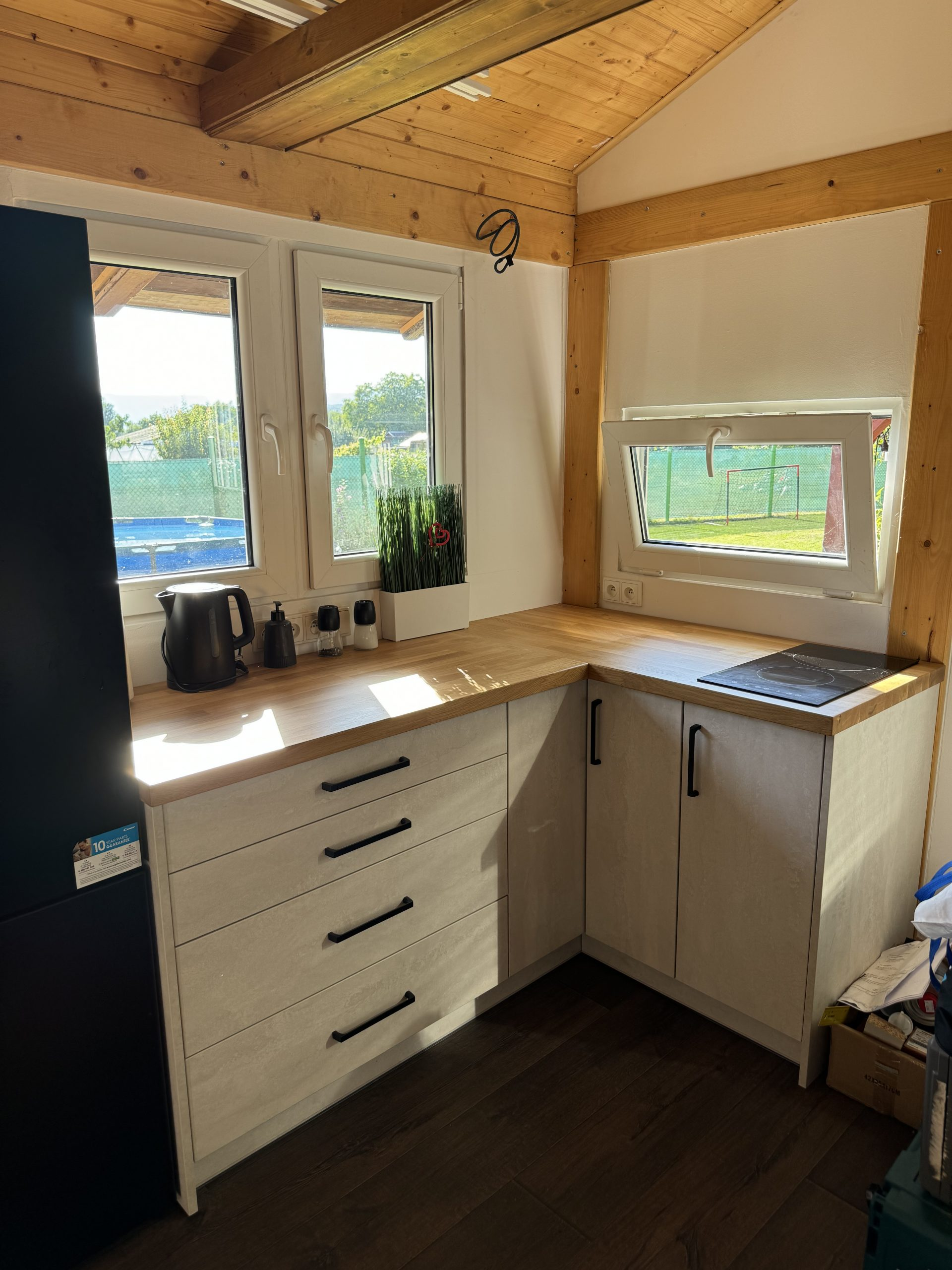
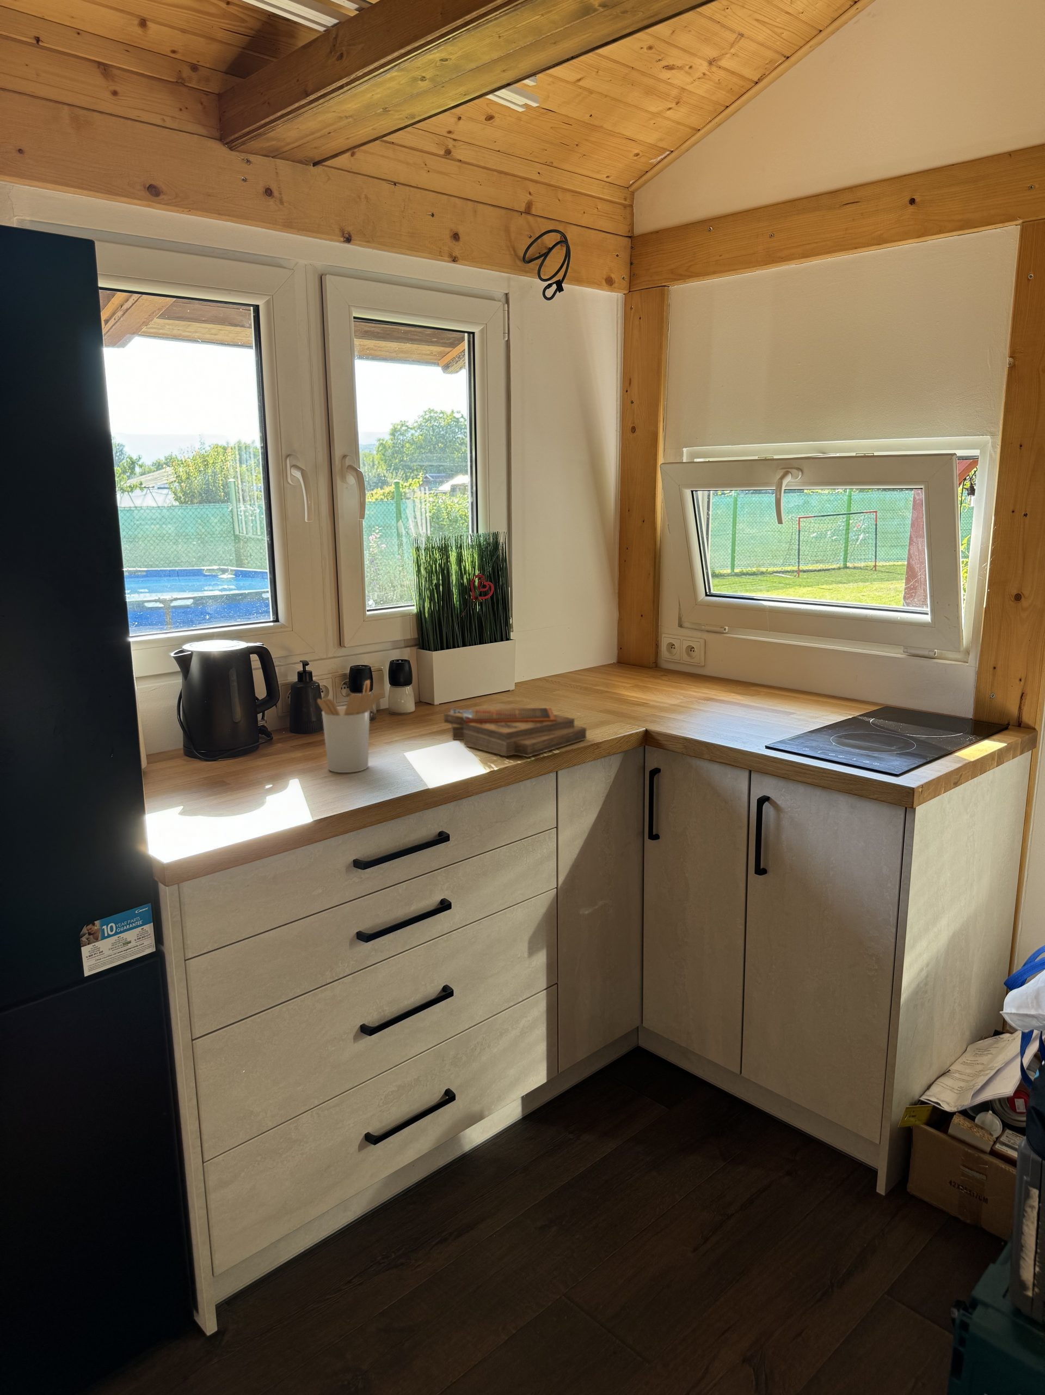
+ clipboard [443,702,587,758]
+ utensil holder [317,679,384,773]
